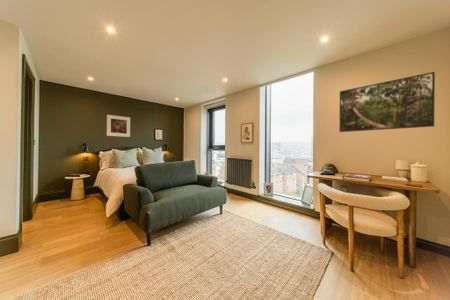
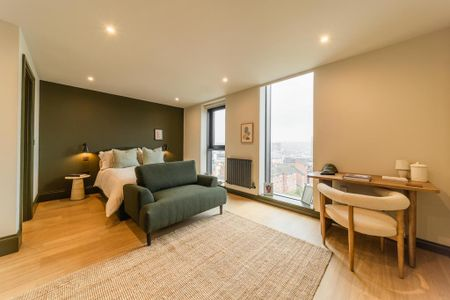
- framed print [106,114,131,138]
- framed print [338,71,436,133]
